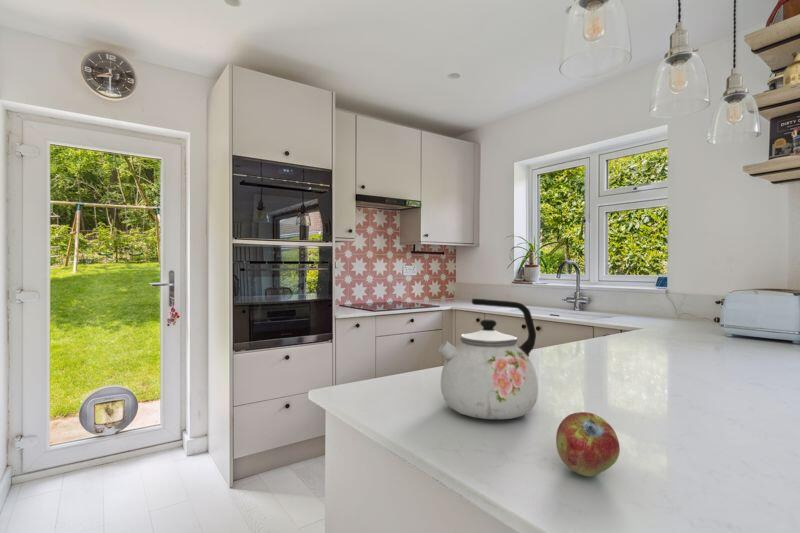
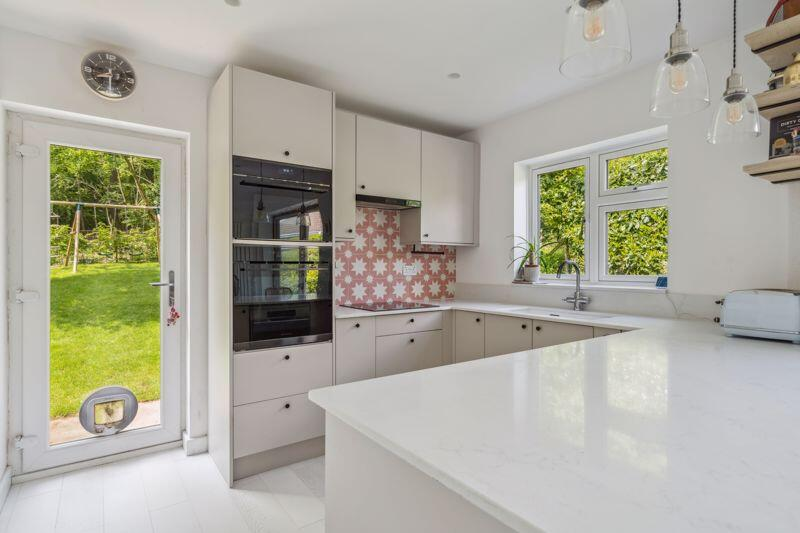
- kettle [437,298,539,420]
- fruit [555,411,621,477]
